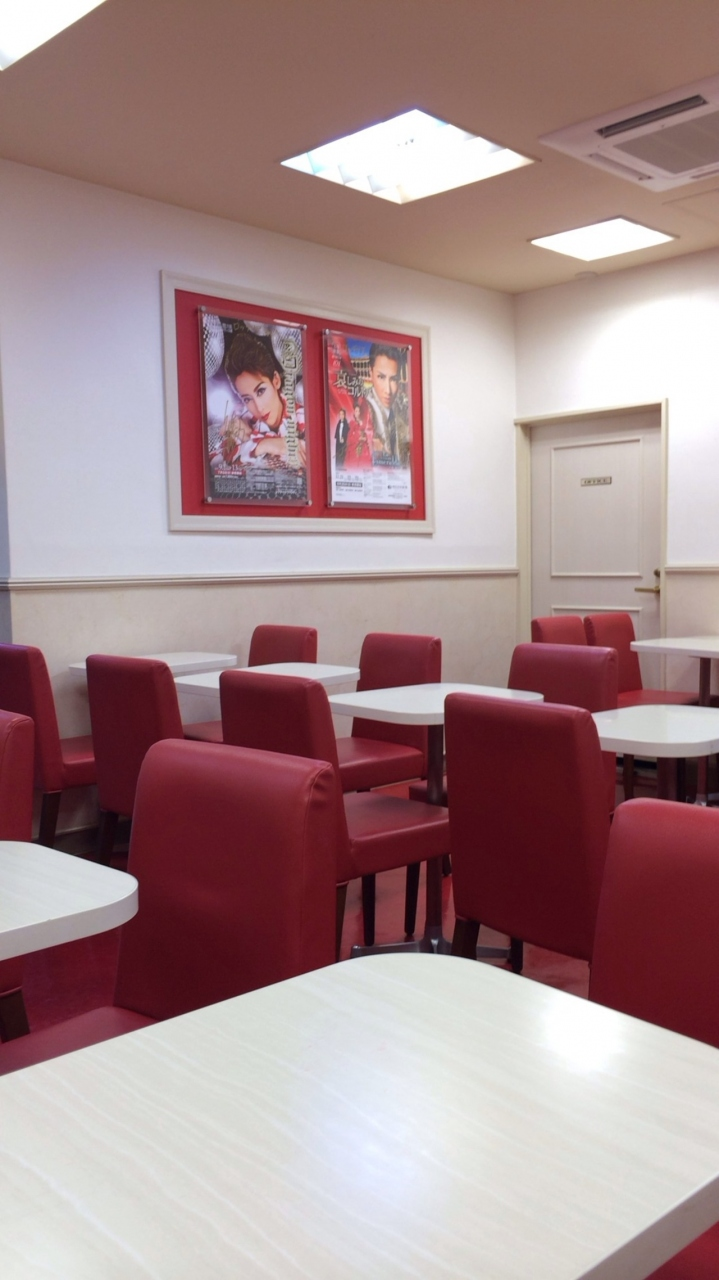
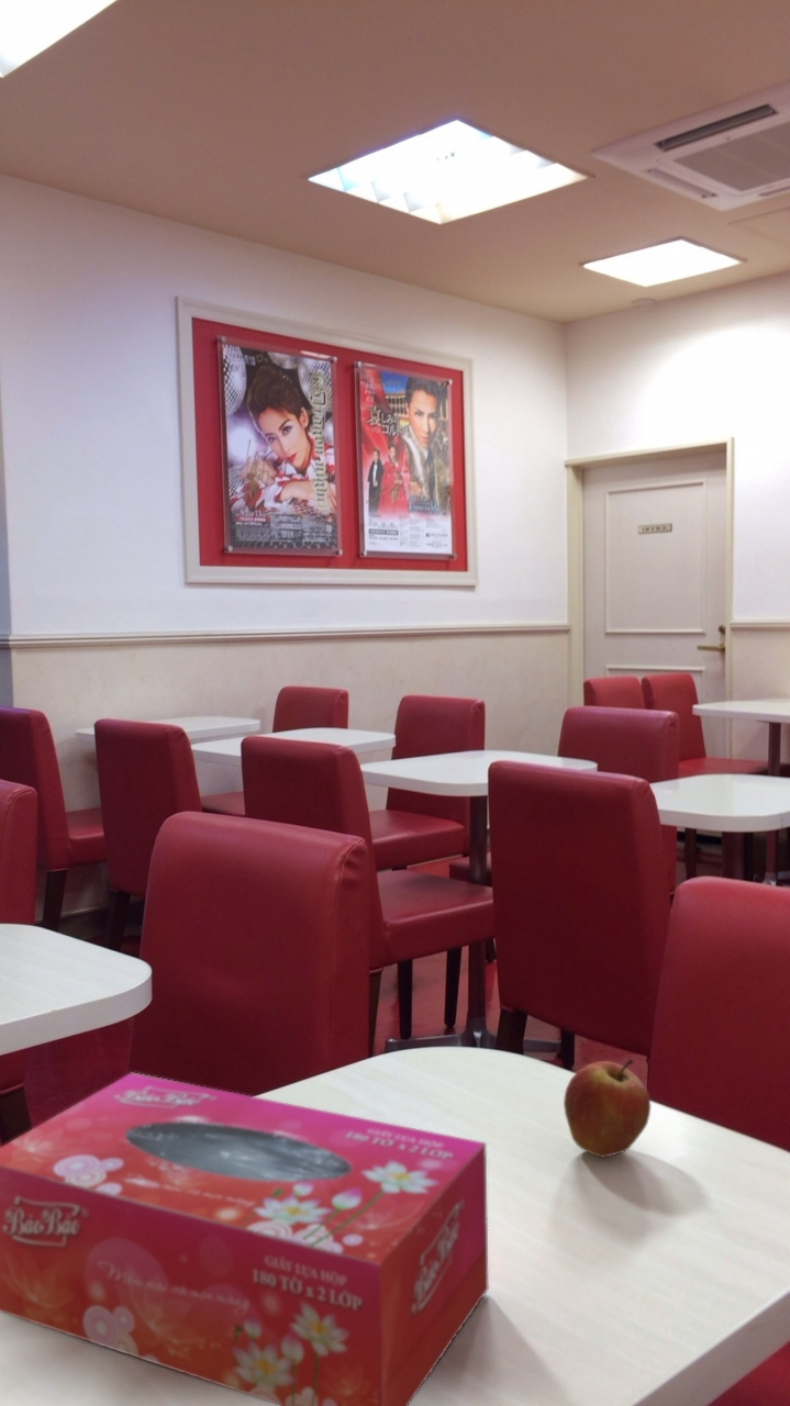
+ tissue box [0,1072,489,1406]
+ fruit [563,1058,652,1159]
